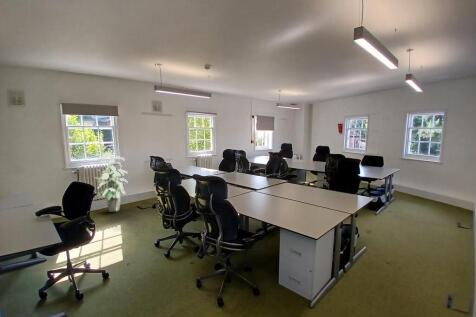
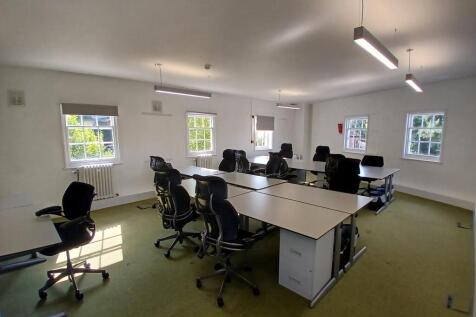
- indoor plant [94,152,129,213]
